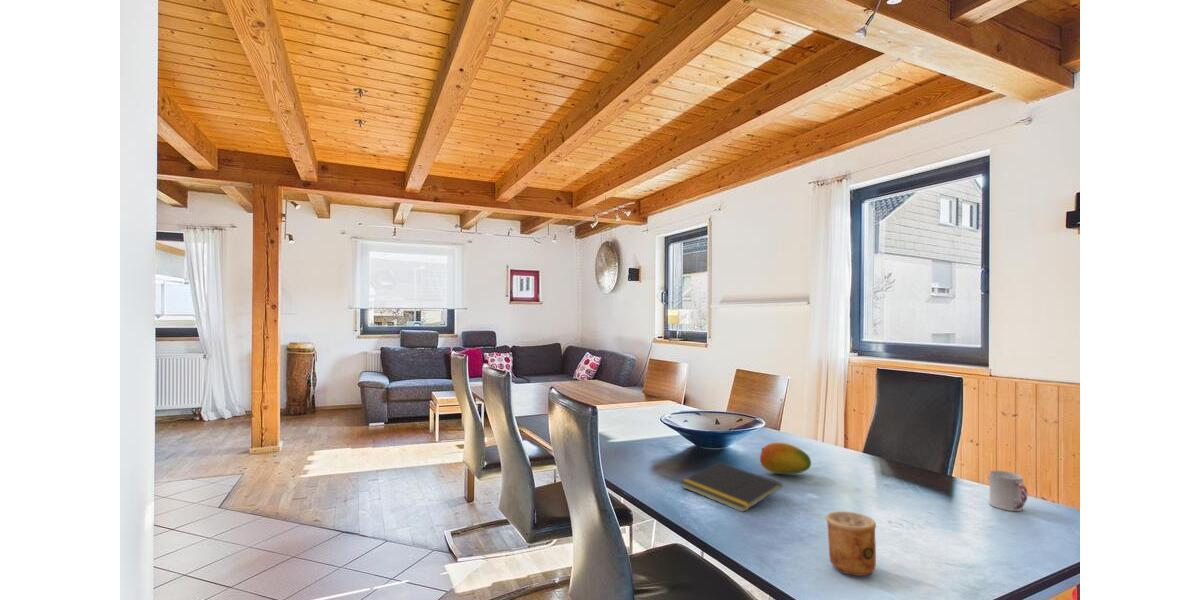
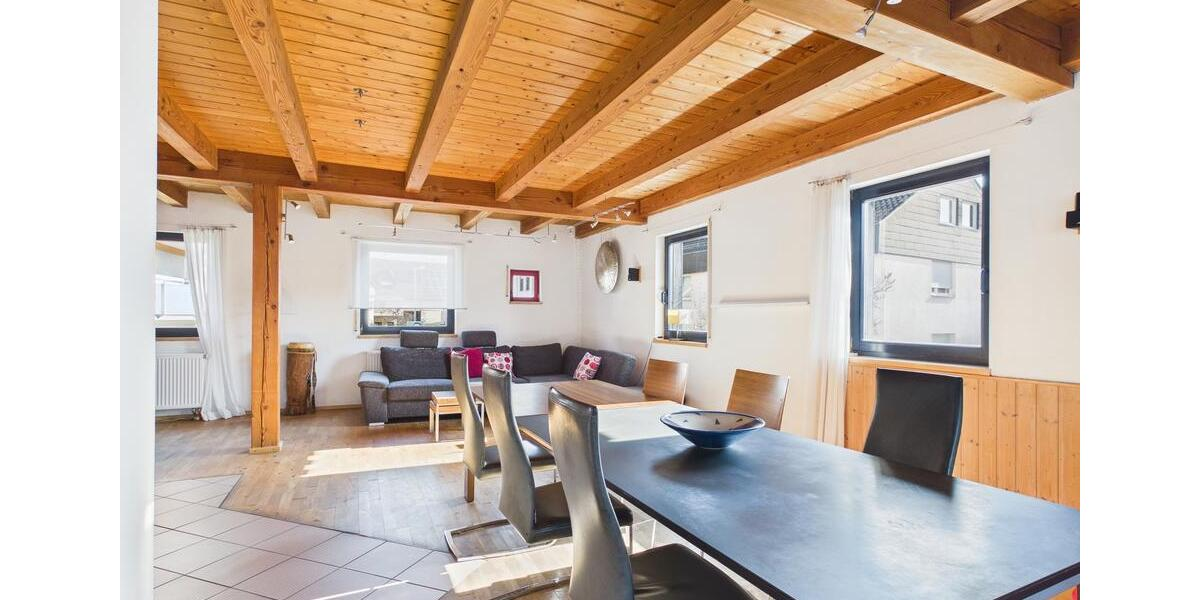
- fruit [759,442,812,475]
- cup [989,470,1029,512]
- notepad [679,461,783,513]
- cup [825,510,877,577]
